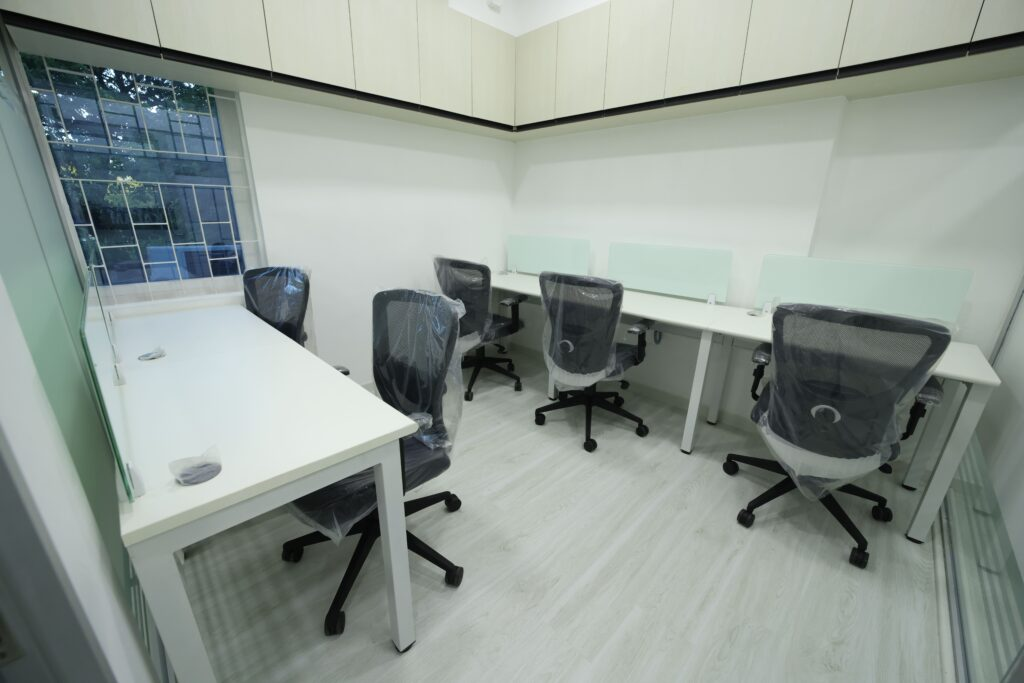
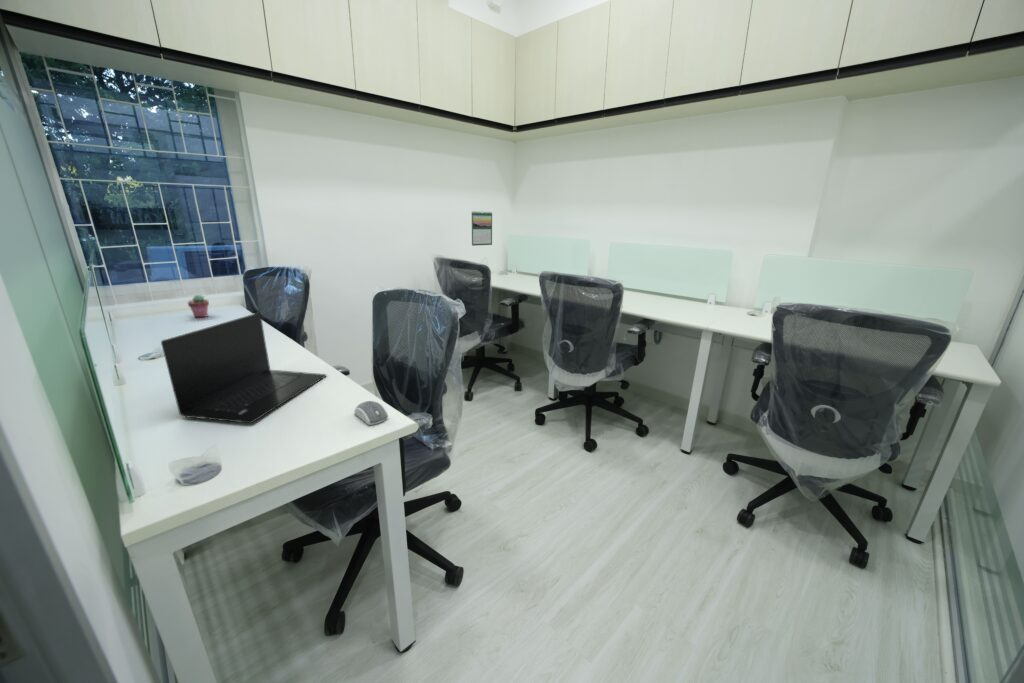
+ computer mouse [353,400,389,426]
+ calendar [471,210,493,247]
+ potted succulent [187,294,210,319]
+ laptop [160,312,327,424]
